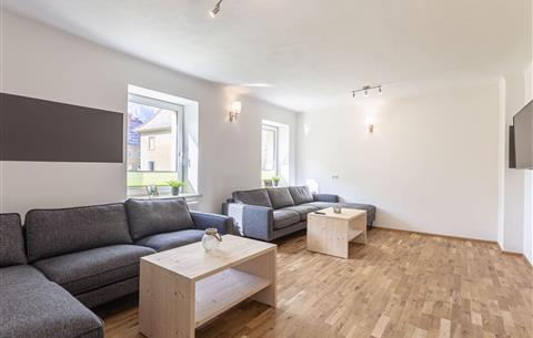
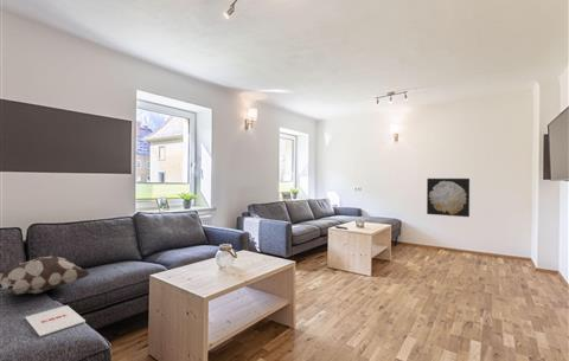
+ decorative pillow [0,256,91,295]
+ magazine [24,304,87,337]
+ wall art [426,178,471,218]
